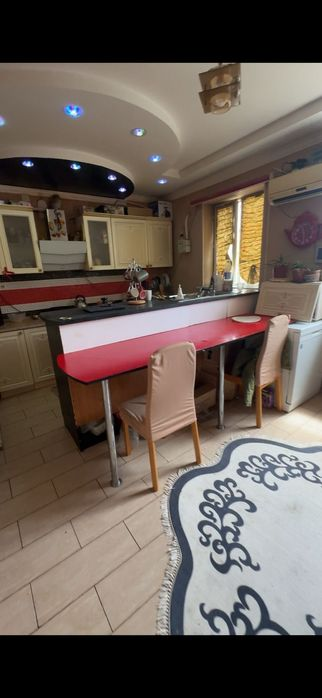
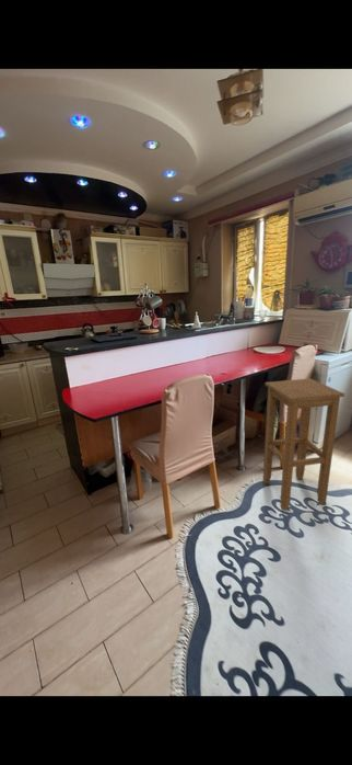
+ stool [262,377,345,511]
